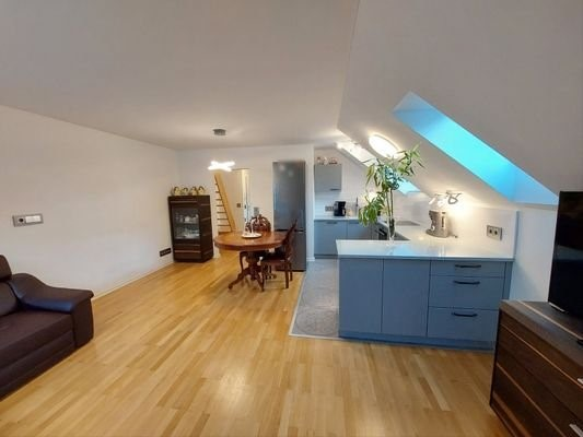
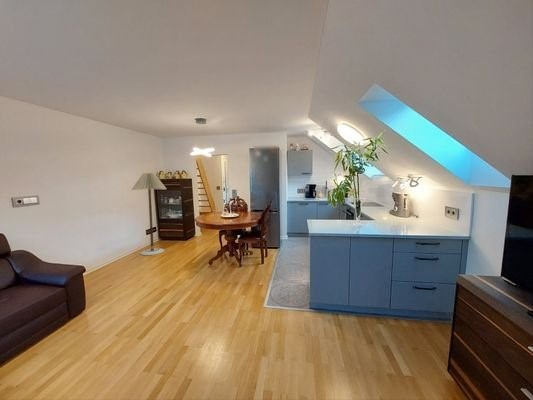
+ floor lamp [130,172,167,256]
